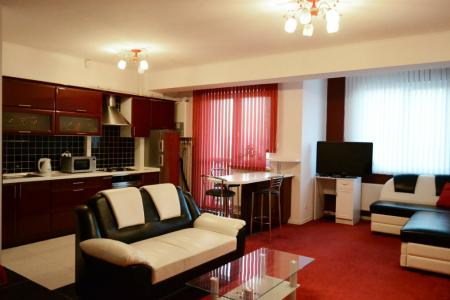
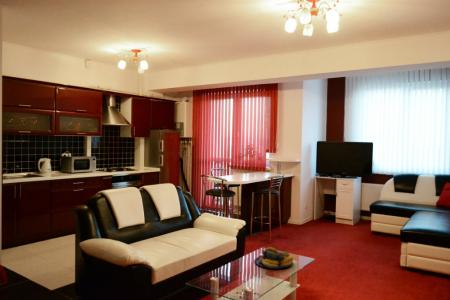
+ fruit bowl [254,247,294,269]
